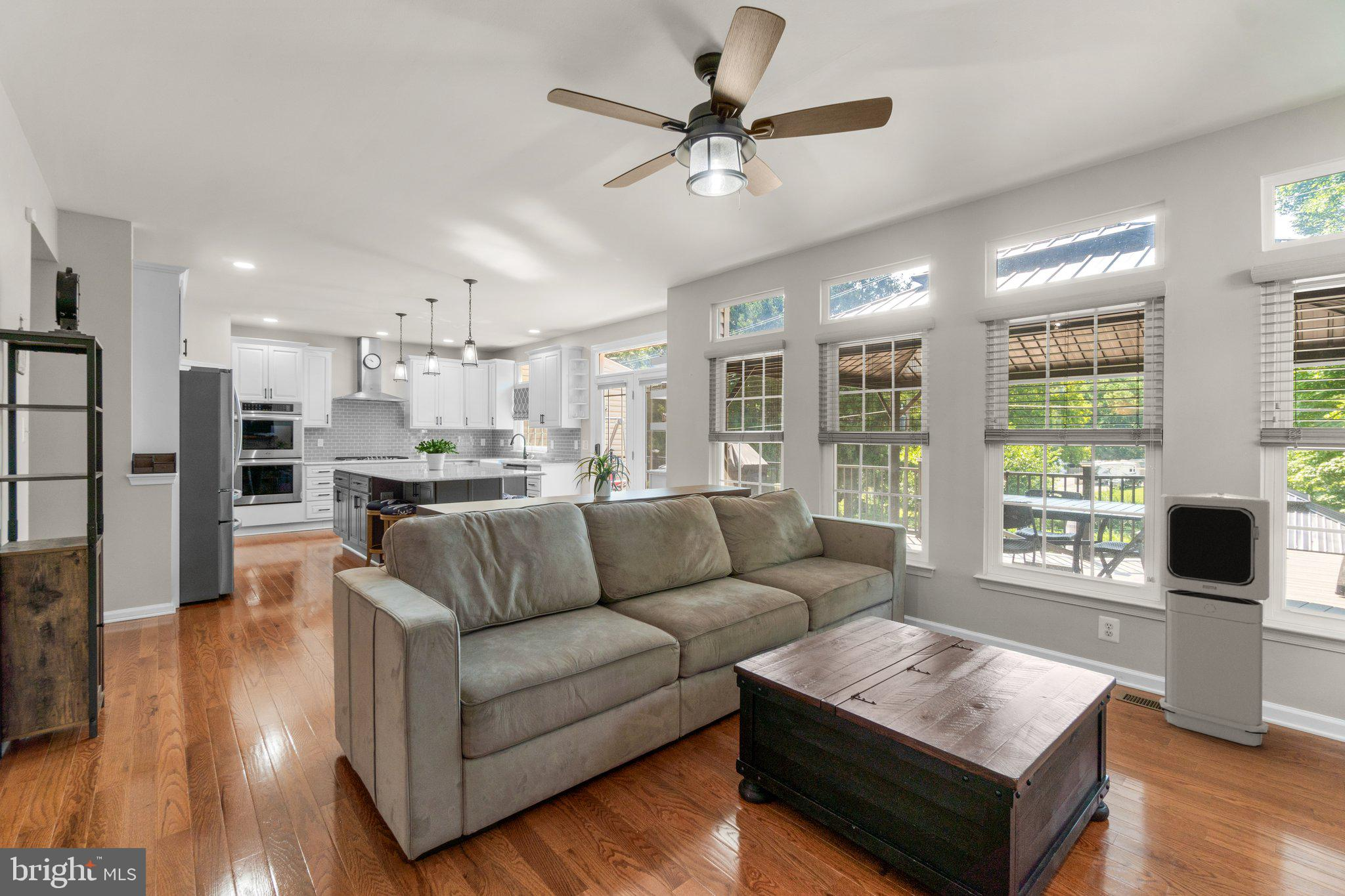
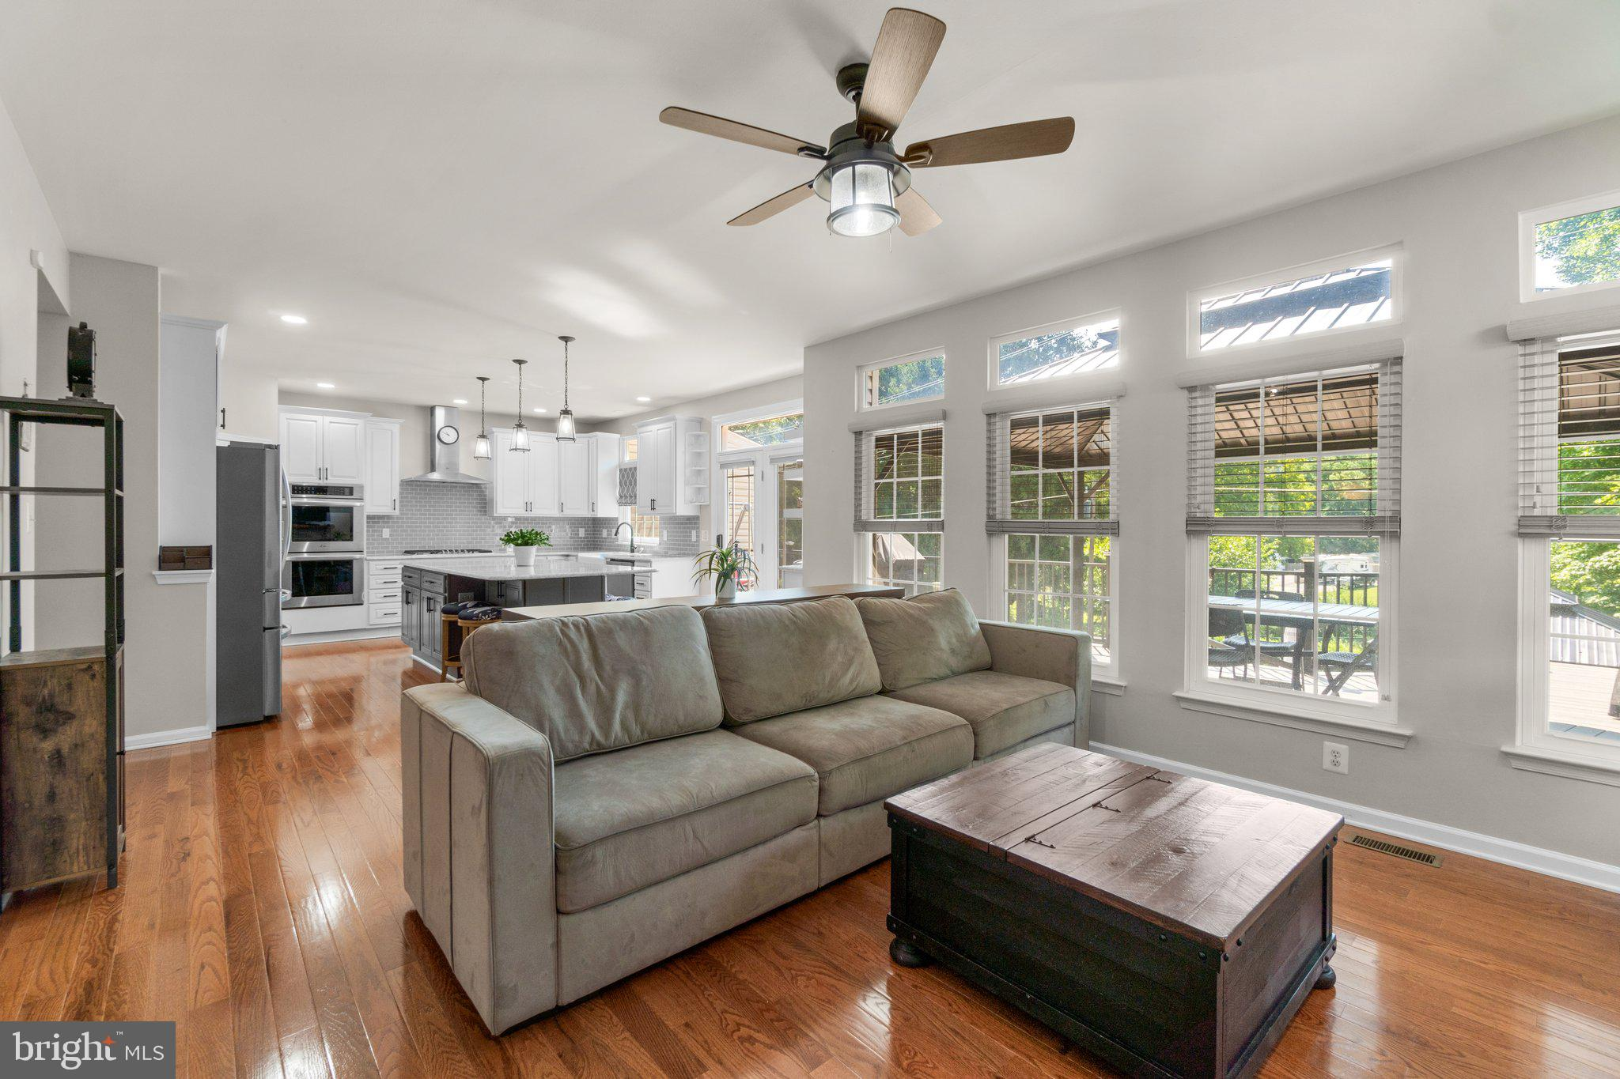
- air purifier [1158,492,1270,746]
